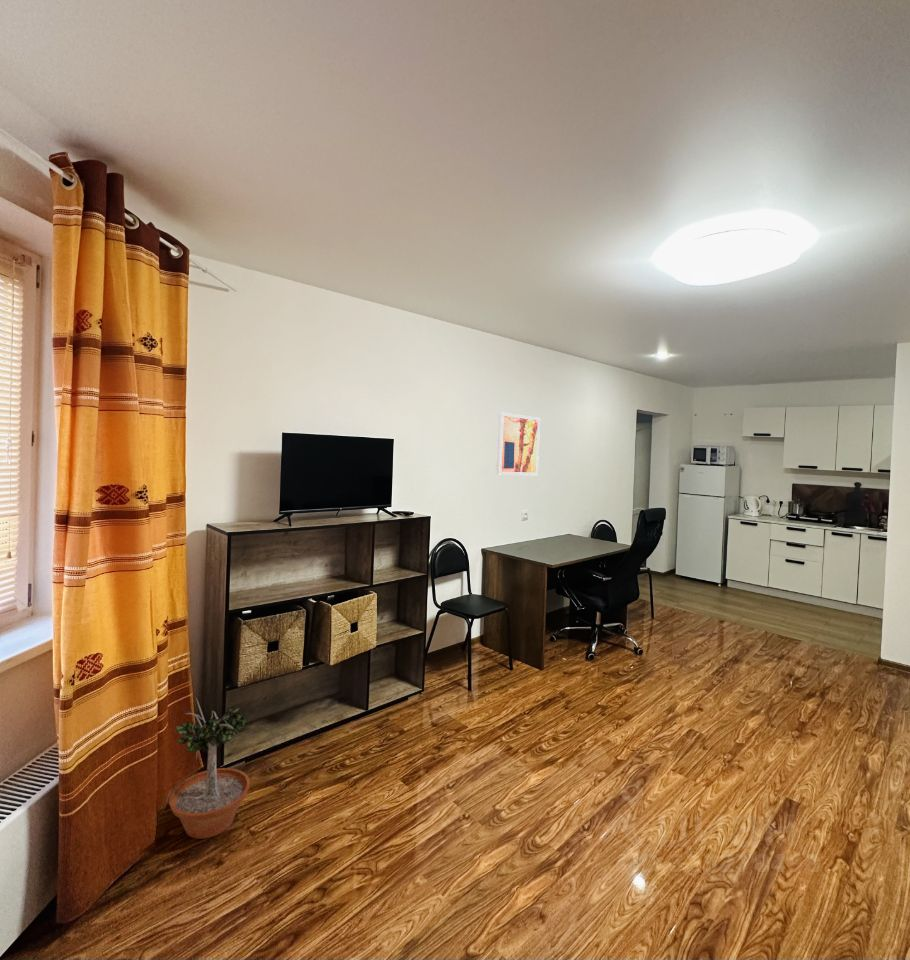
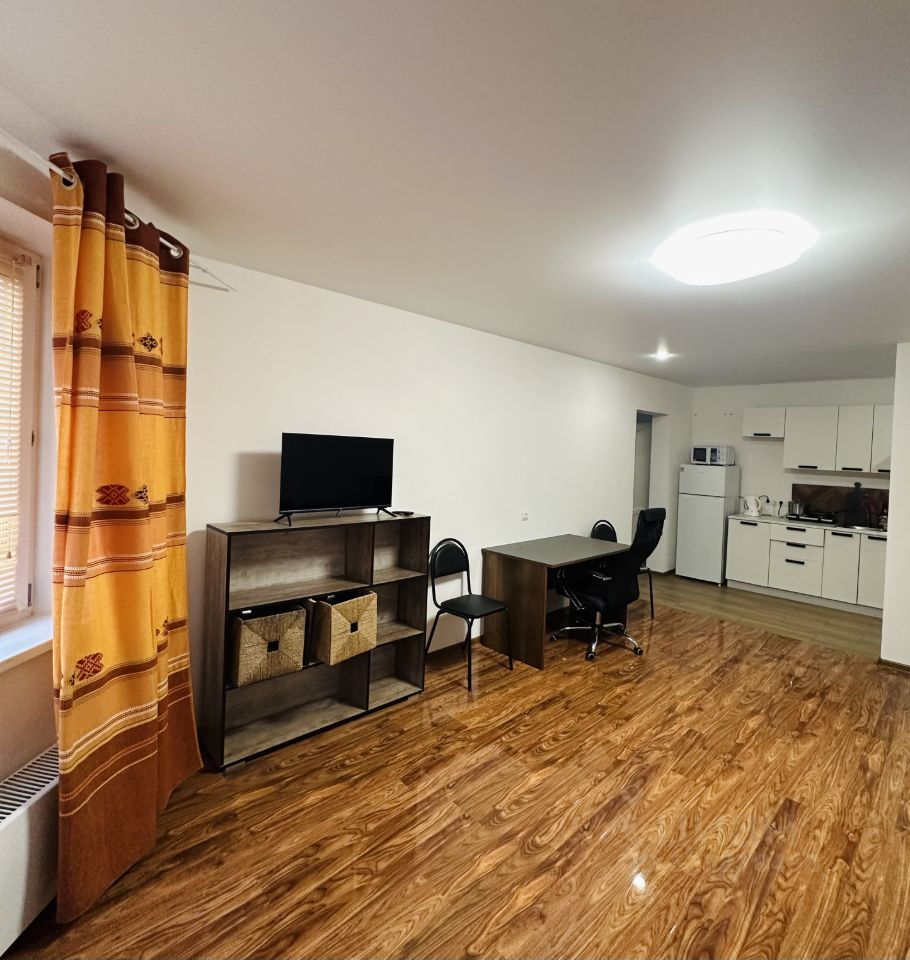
- potted tree [168,697,251,840]
- wall art [495,411,541,476]
